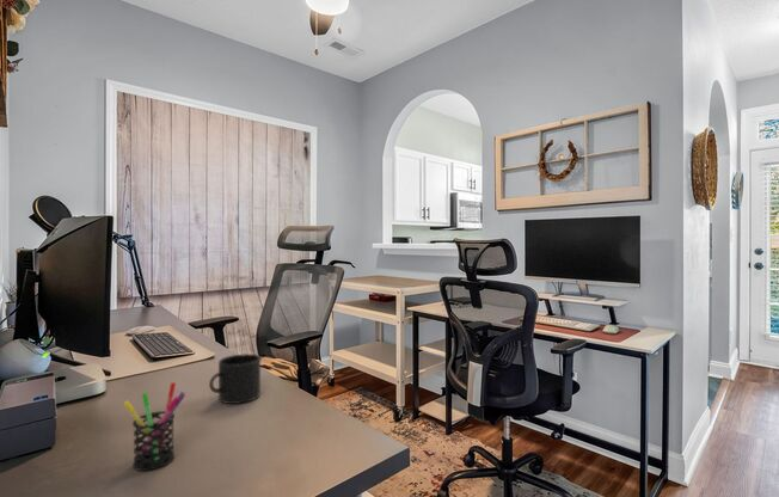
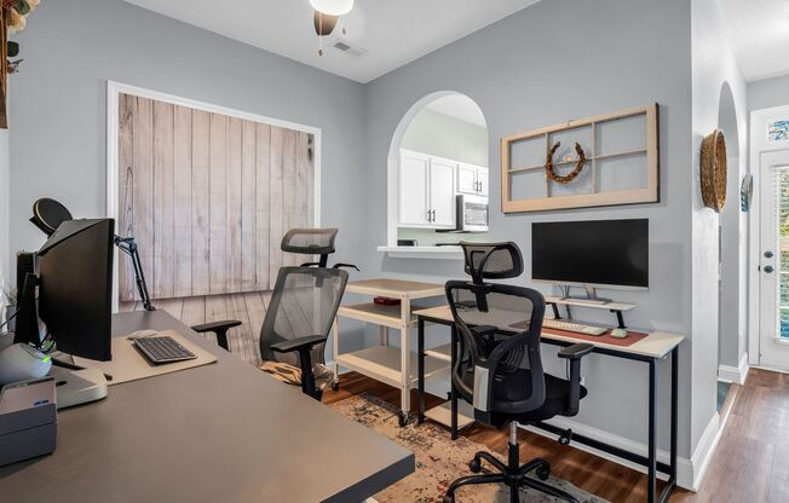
- mug [208,352,262,405]
- pen holder [123,381,186,472]
